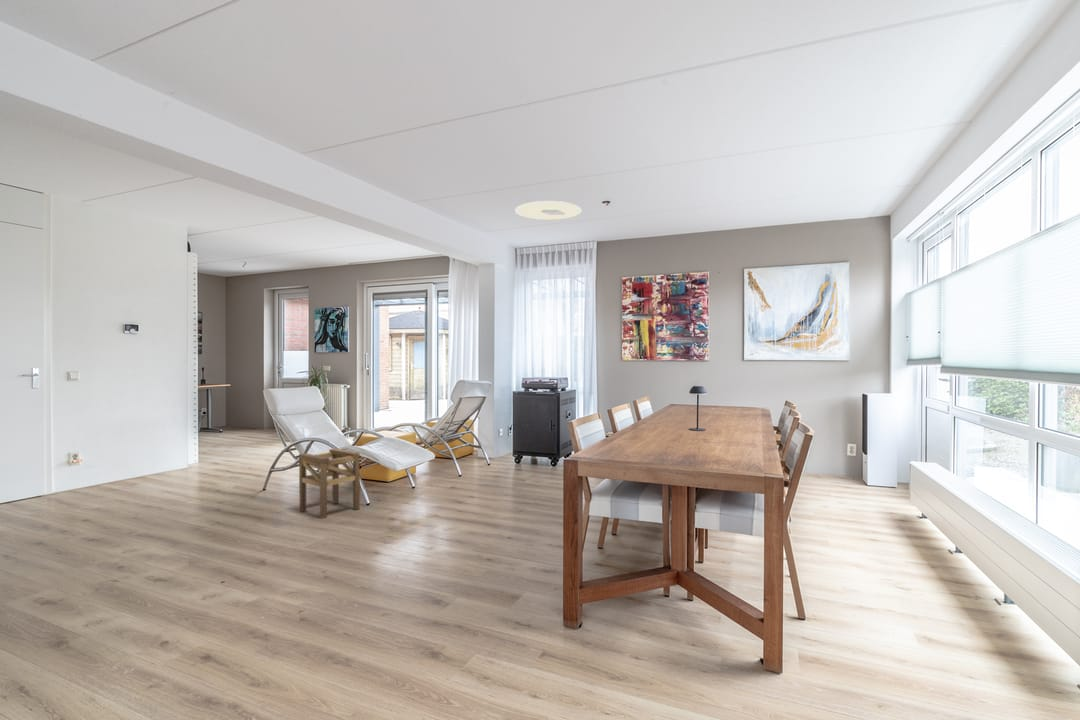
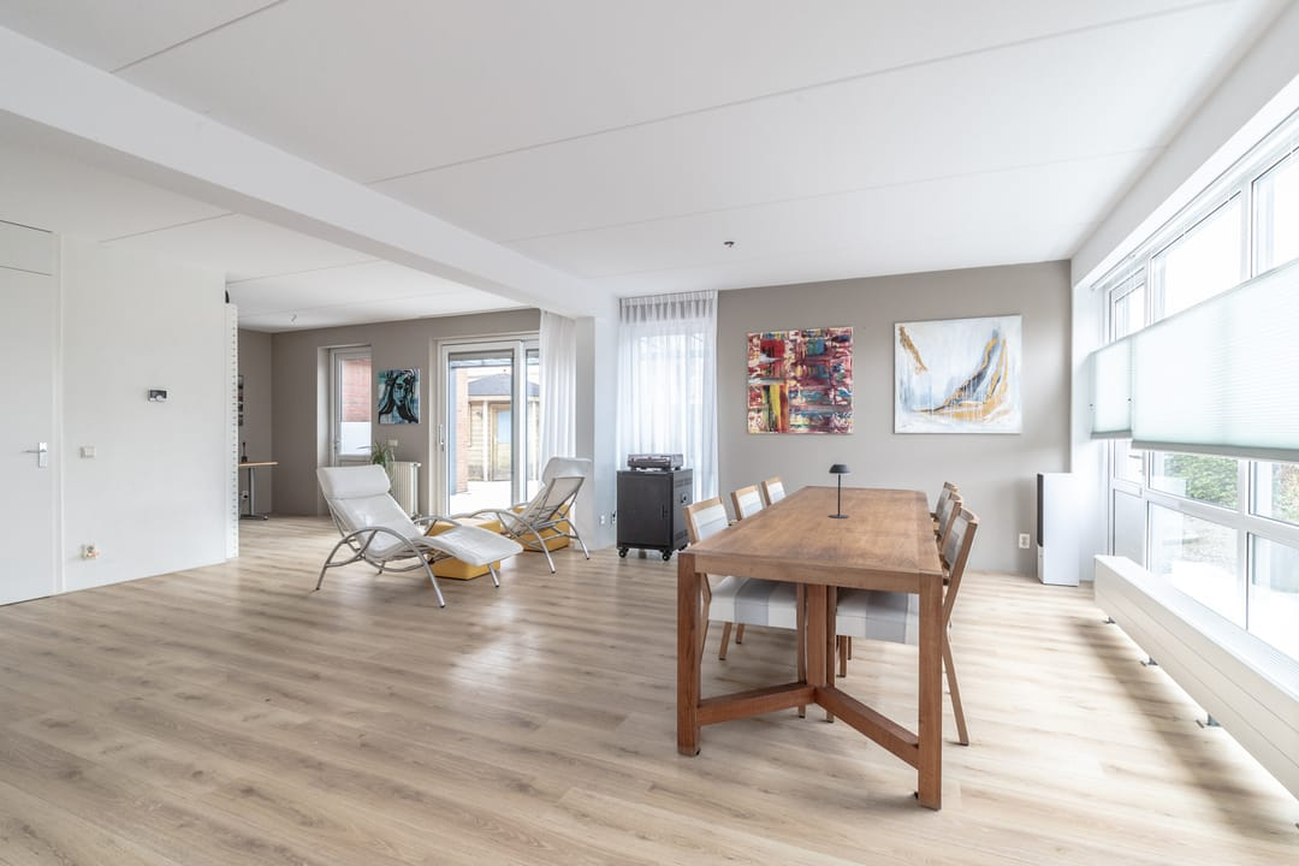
- stool [298,447,361,520]
- ceiling light [514,200,583,221]
